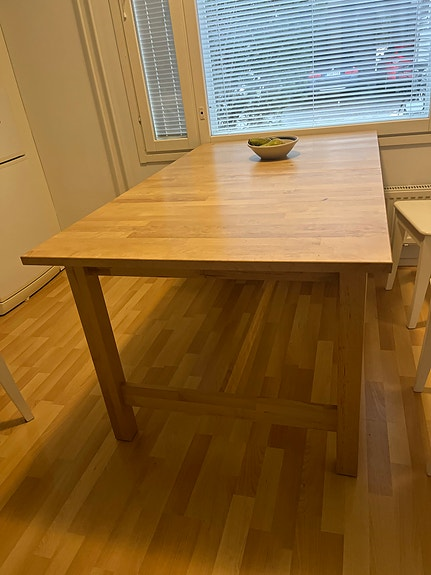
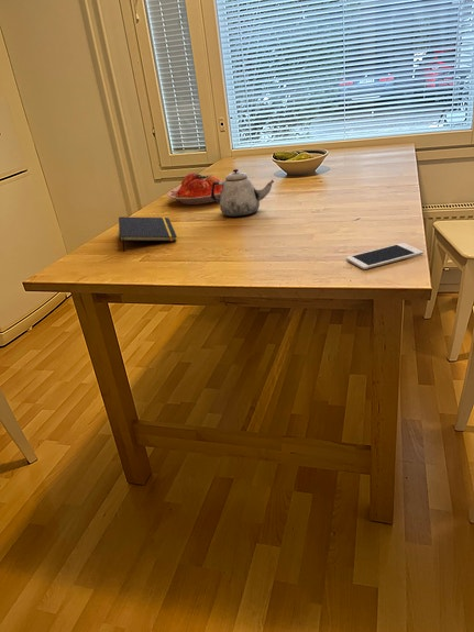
+ plate [166,171,225,206]
+ teapot [211,168,275,218]
+ cell phone [345,242,425,270]
+ notepad [118,215,178,253]
